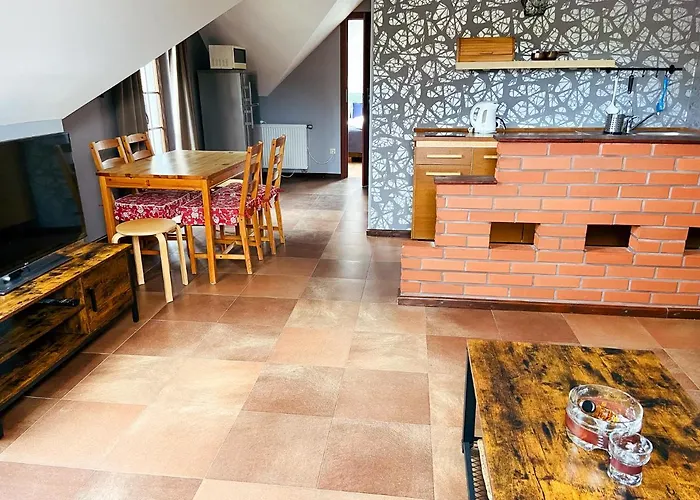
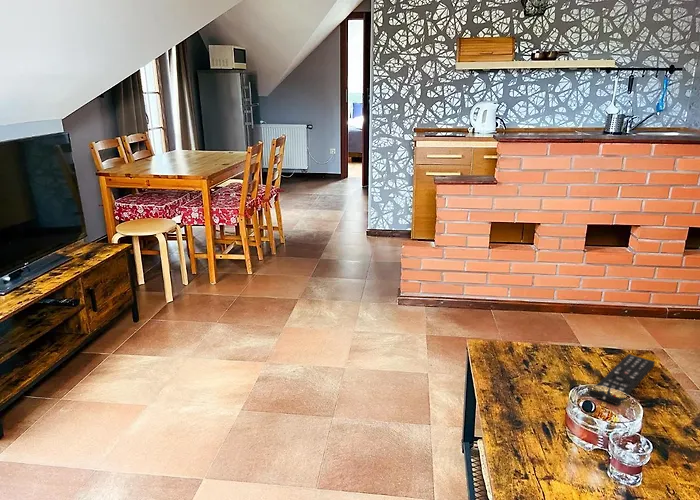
+ remote control [589,353,656,407]
